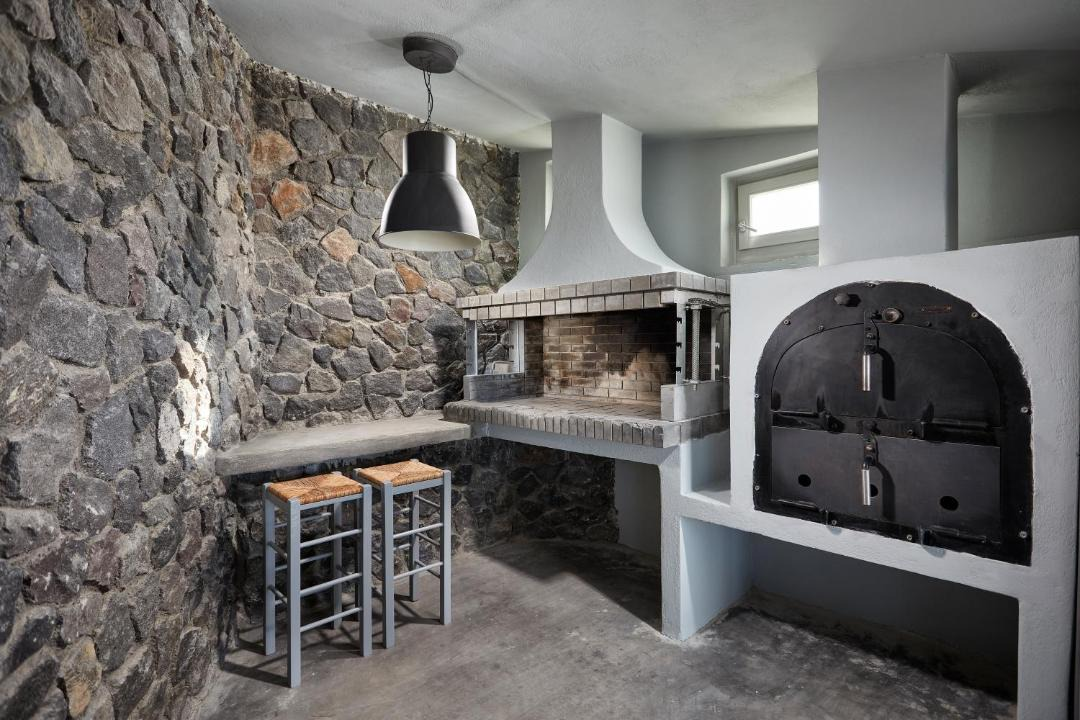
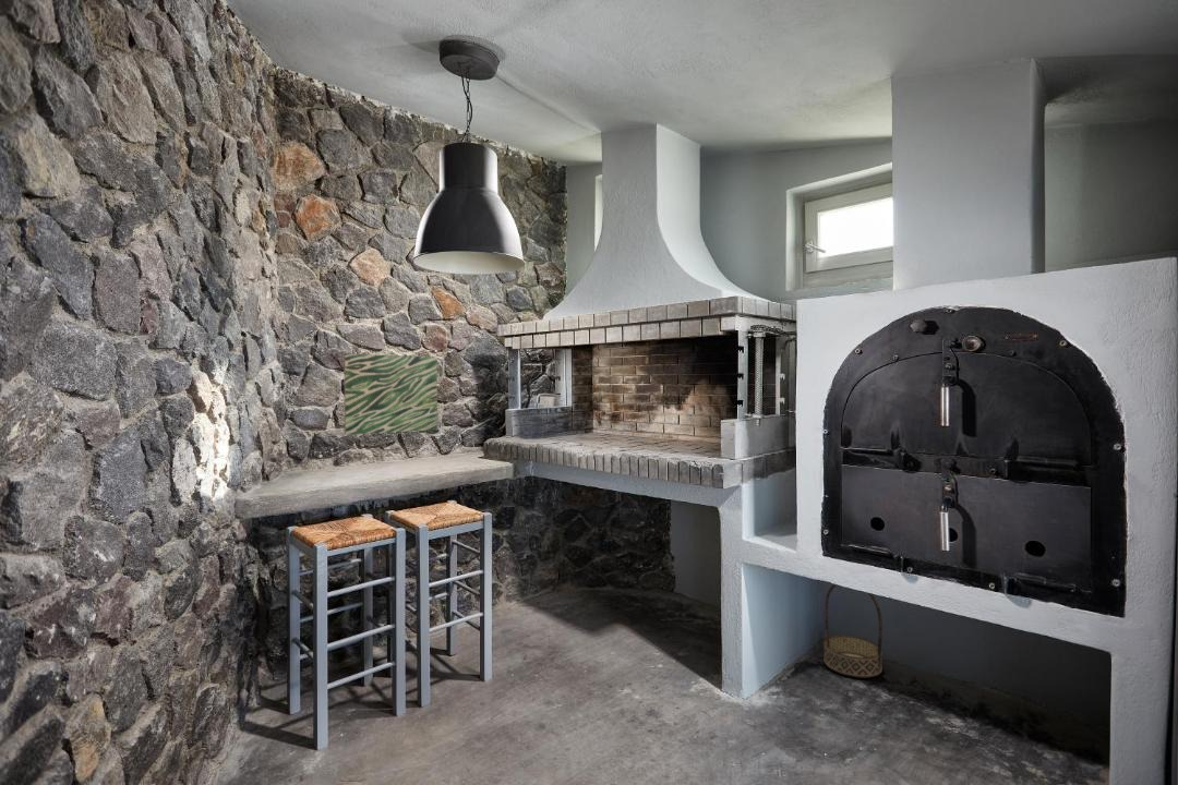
+ wall art [342,353,438,436]
+ basket [822,583,884,678]
